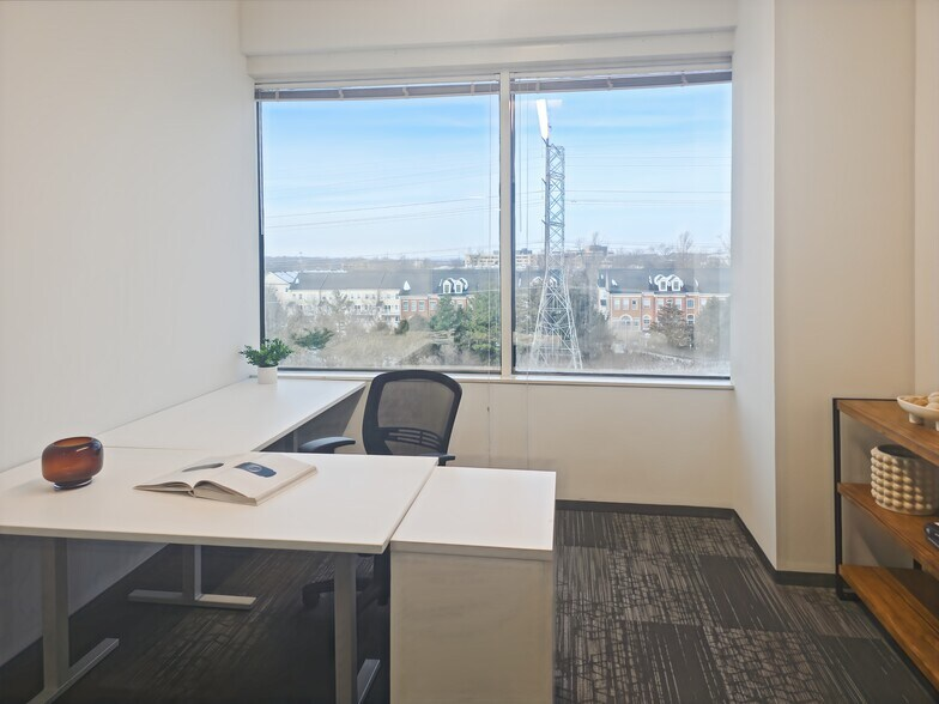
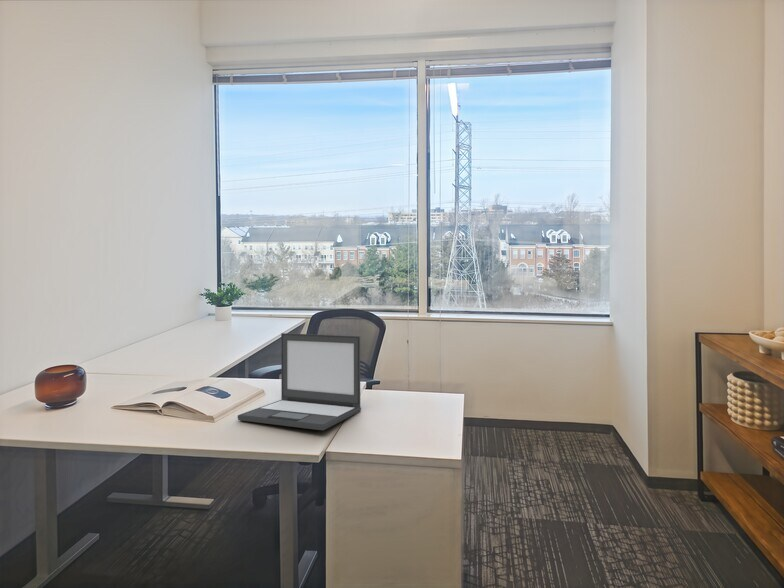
+ laptop [237,332,362,431]
